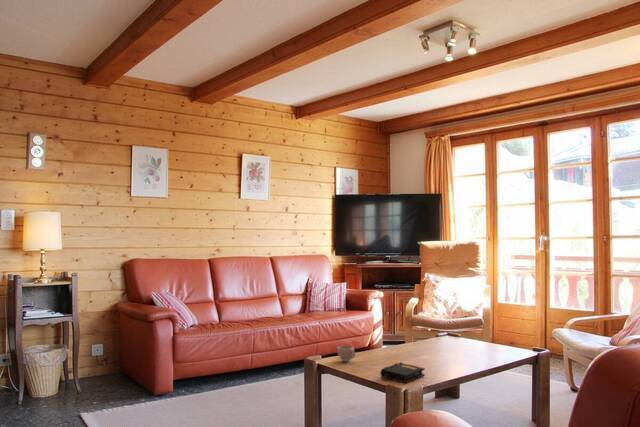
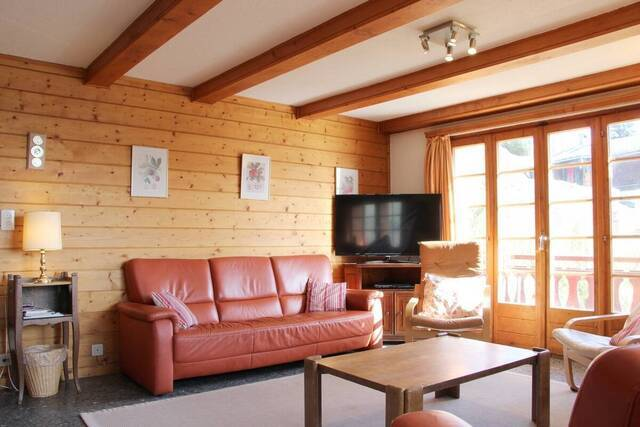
- cup [336,345,356,363]
- book [379,361,426,384]
